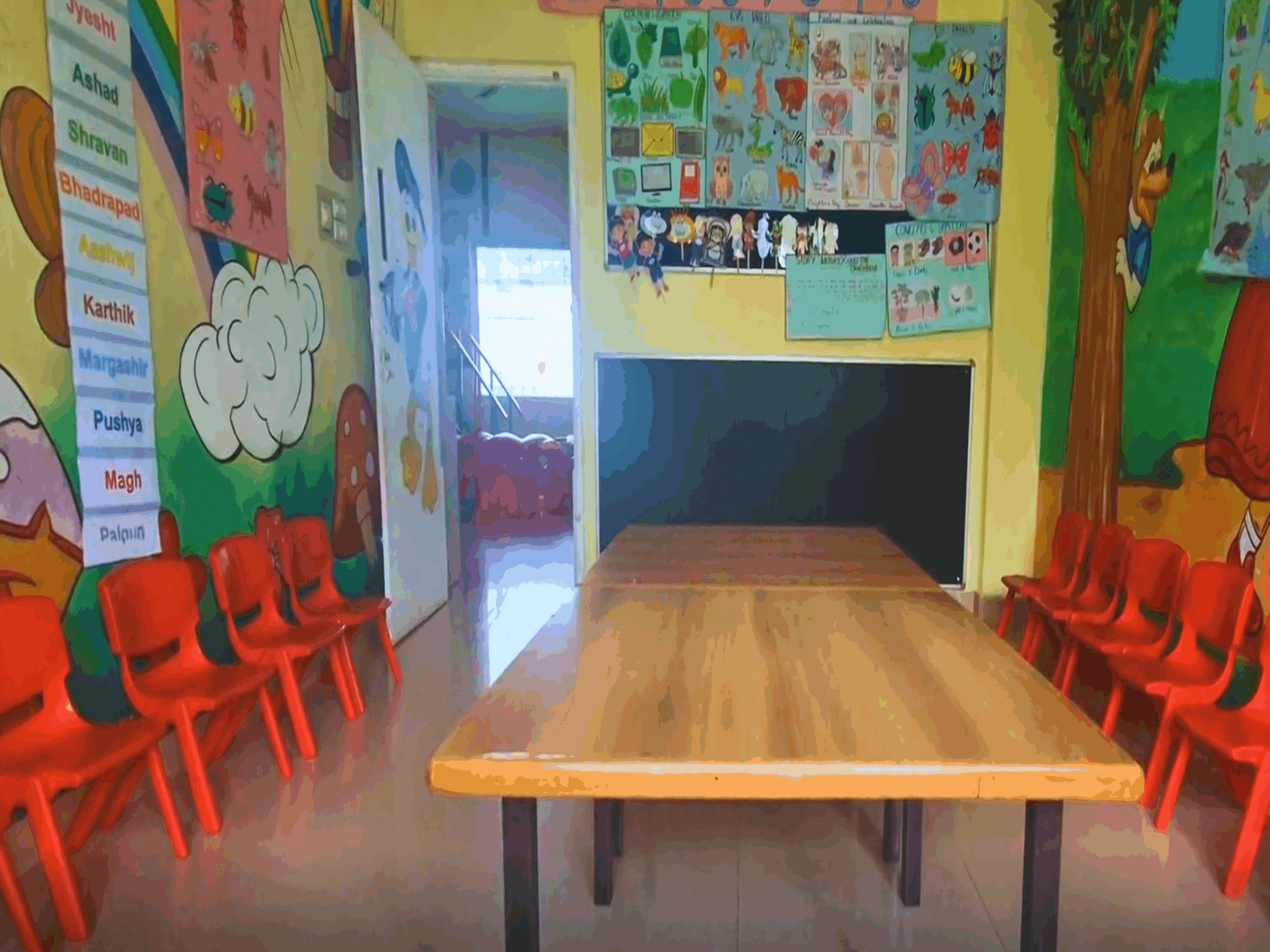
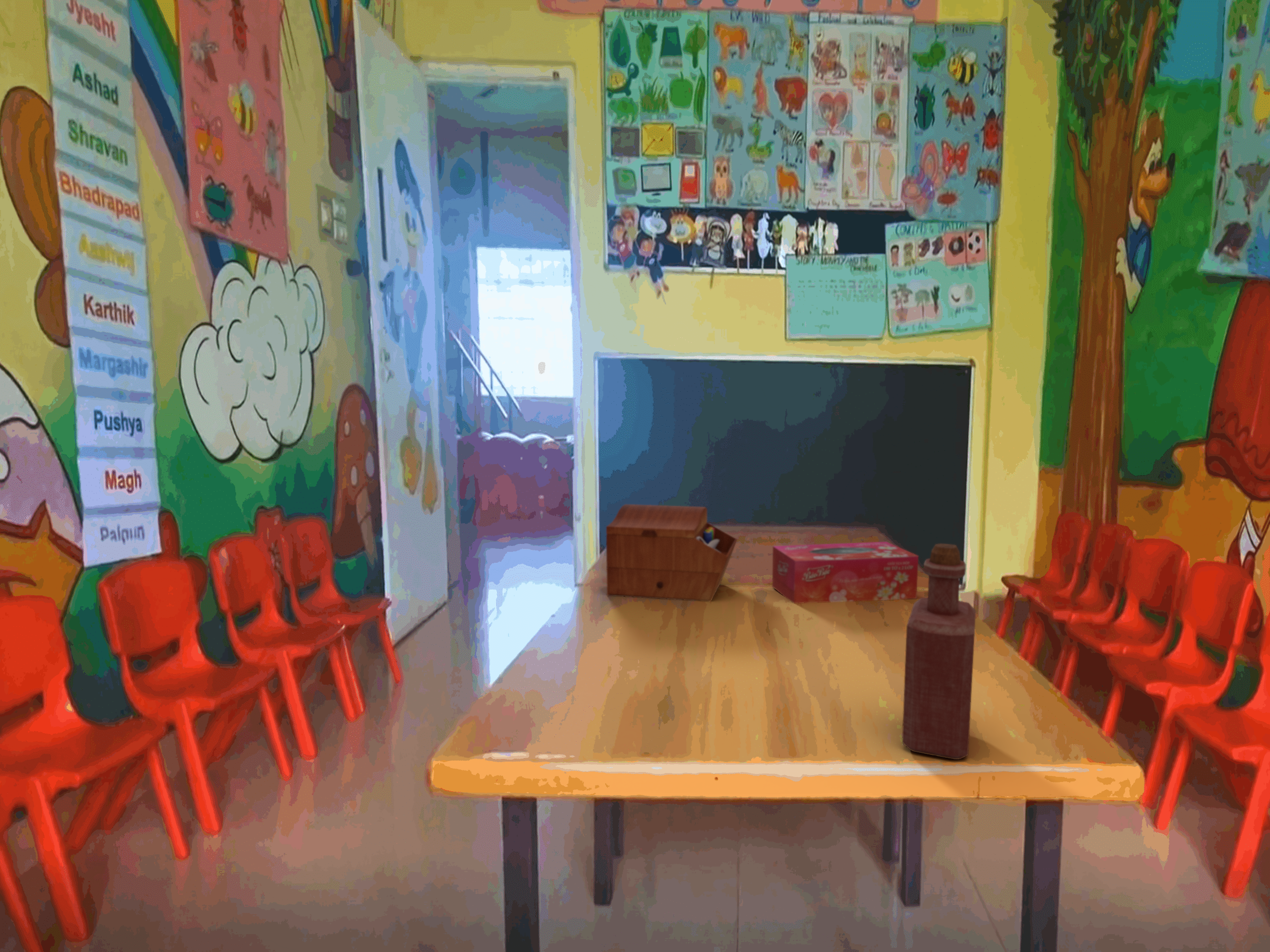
+ tissue box [771,541,919,604]
+ sewing box [606,504,738,602]
+ bottle [901,543,976,760]
